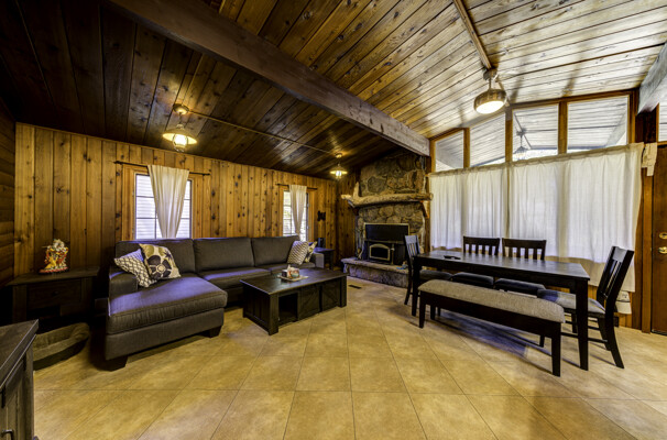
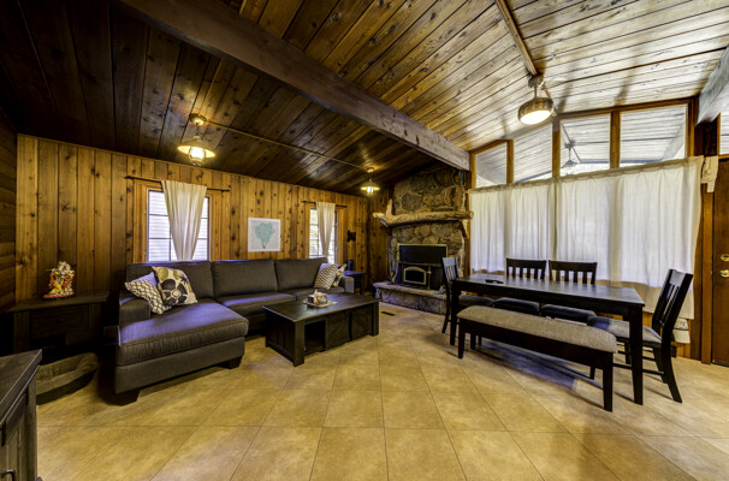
+ wall art [247,216,281,253]
